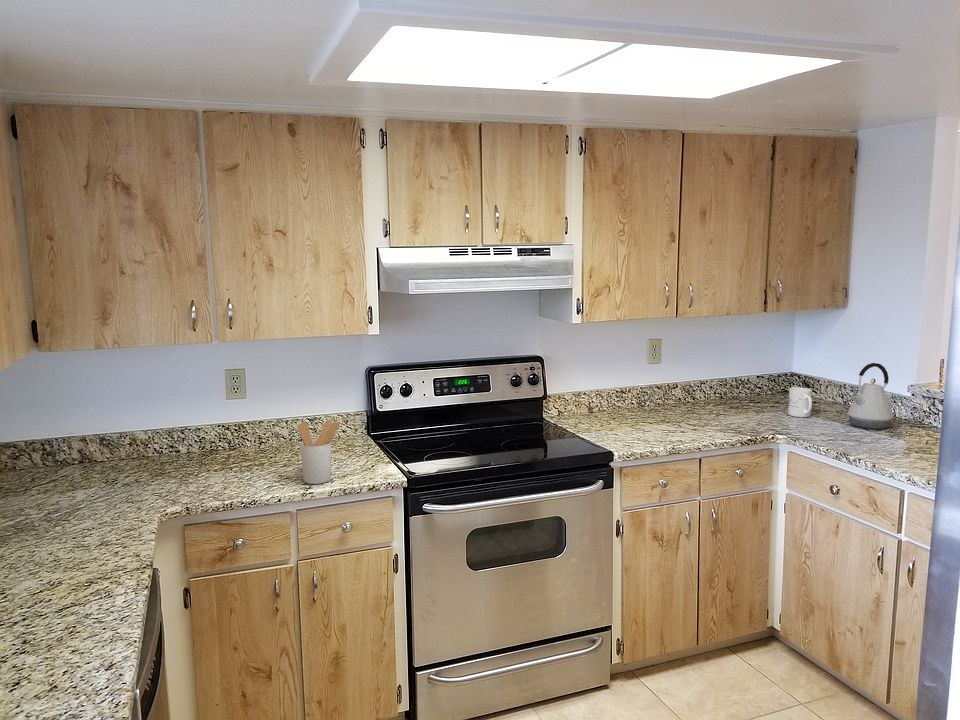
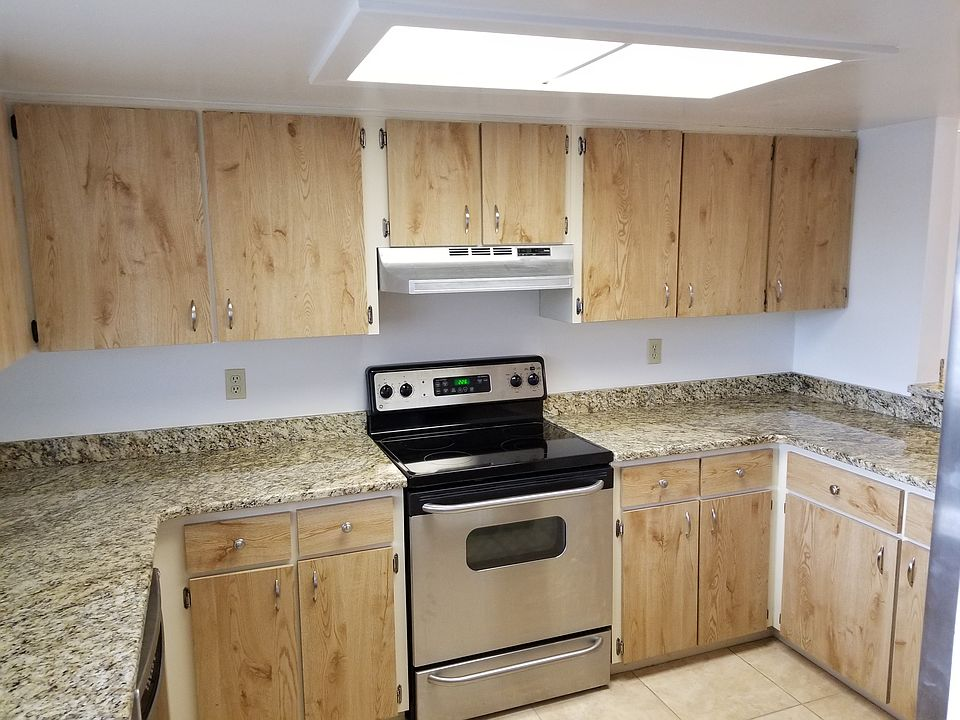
- mug [787,387,813,418]
- utensil holder [296,419,341,485]
- kettle [847,362,894,430]
